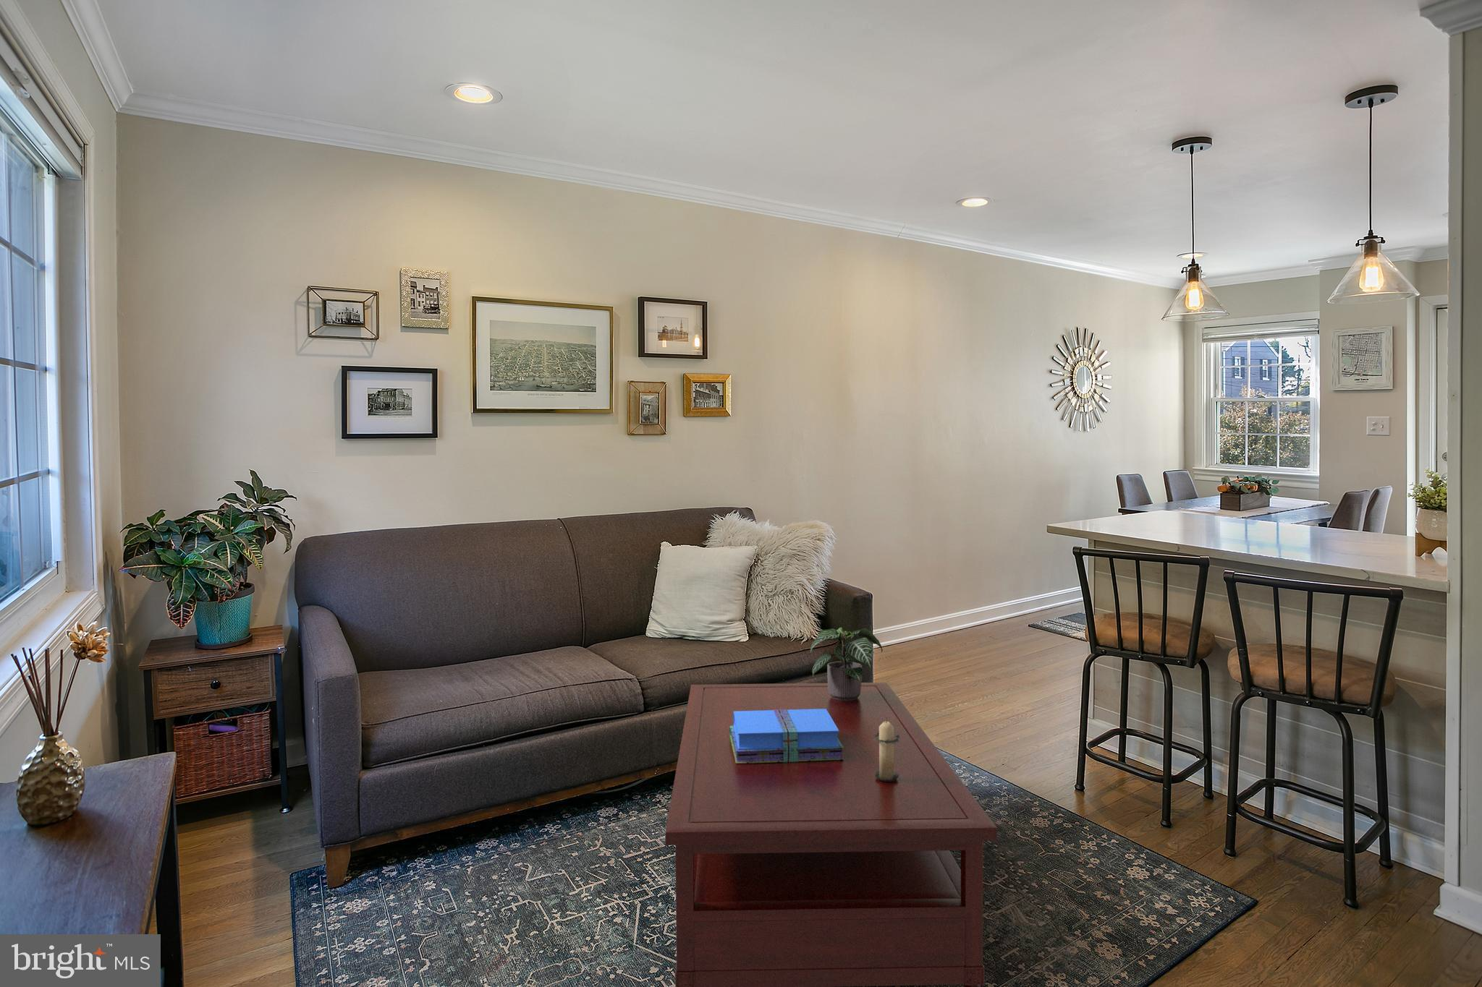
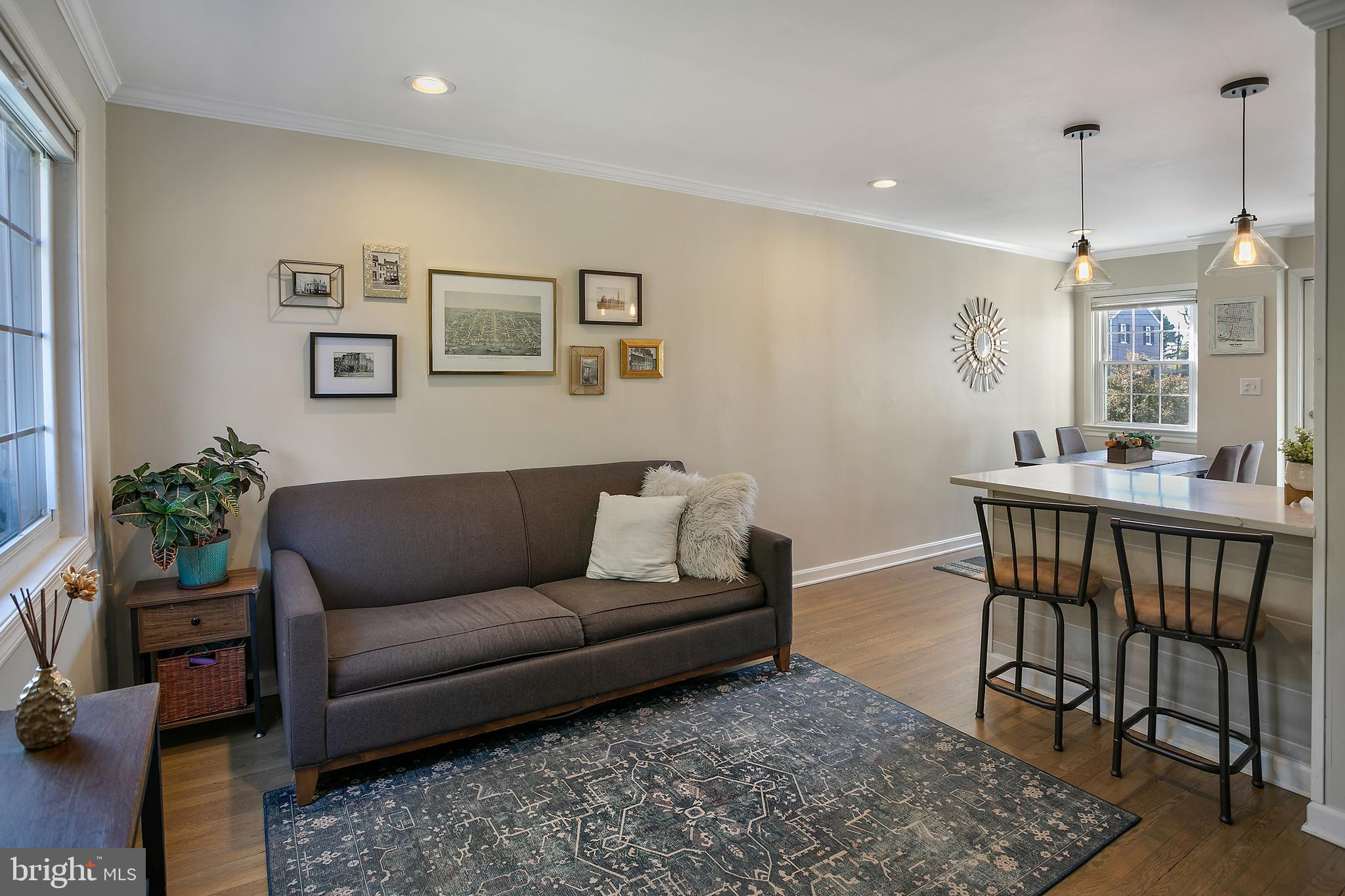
- potted plant [810,627,884,701]
- candle [874,717,899,782]
- books [729,708,844,763]
- coffee table [664,682,998,987]
